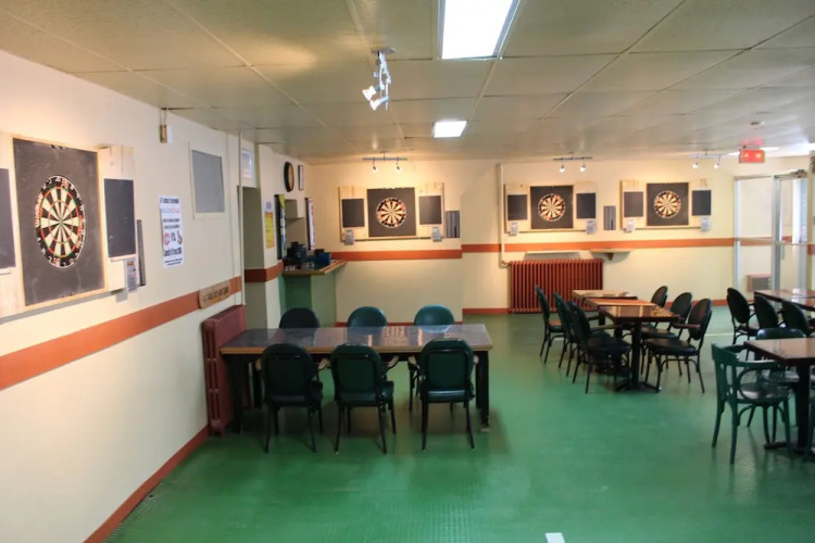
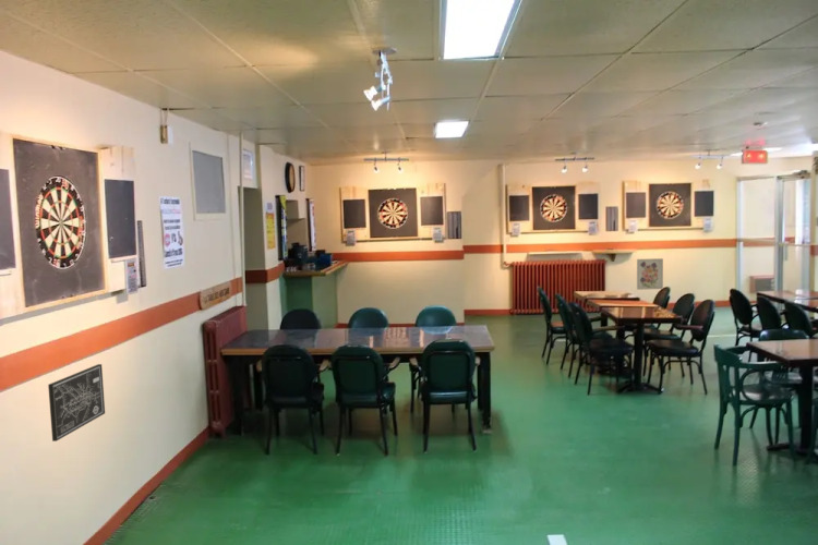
+ wall art [636,257,664,291]
+ wall art [47,363,106,443]
